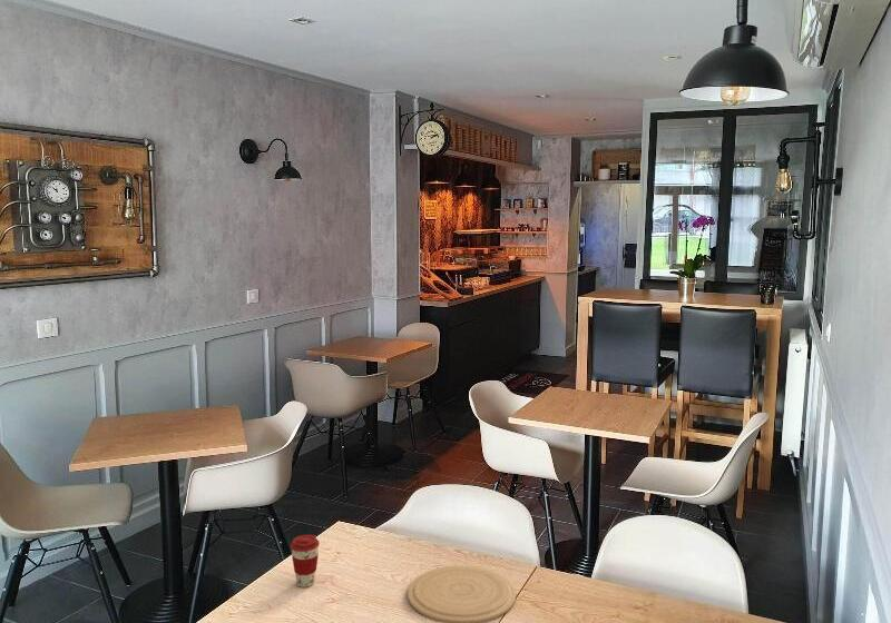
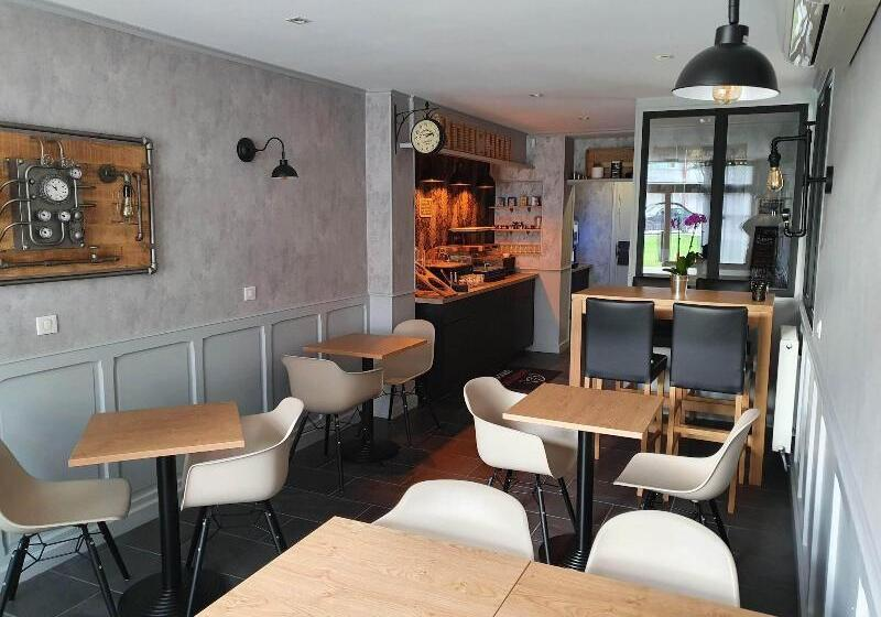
- plate [407,565,517,623]
- coffee cup [290,534,321,589]
